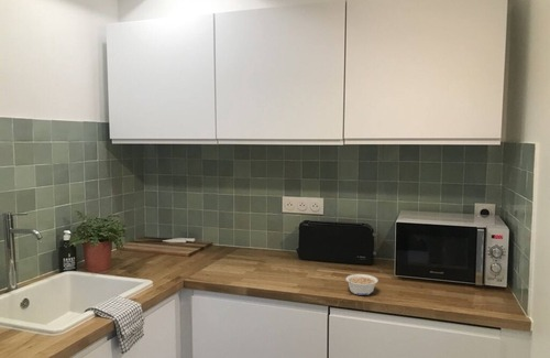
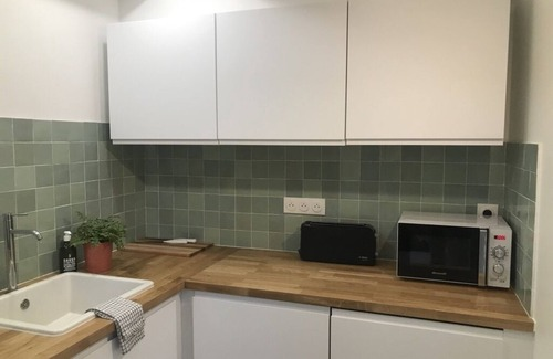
- legume [344,273,380,296]
